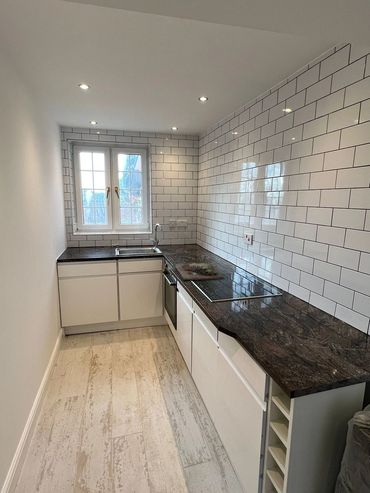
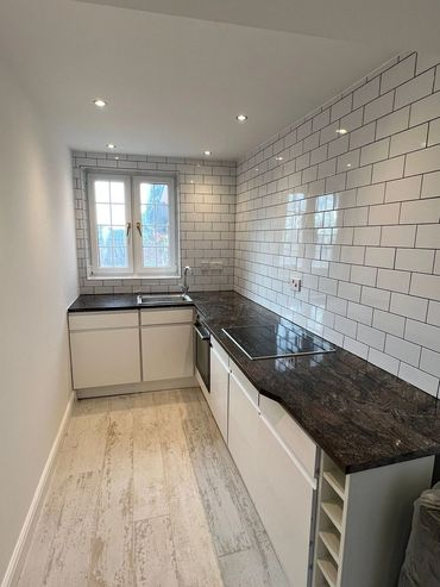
- cutting board [174,262,224,281]
